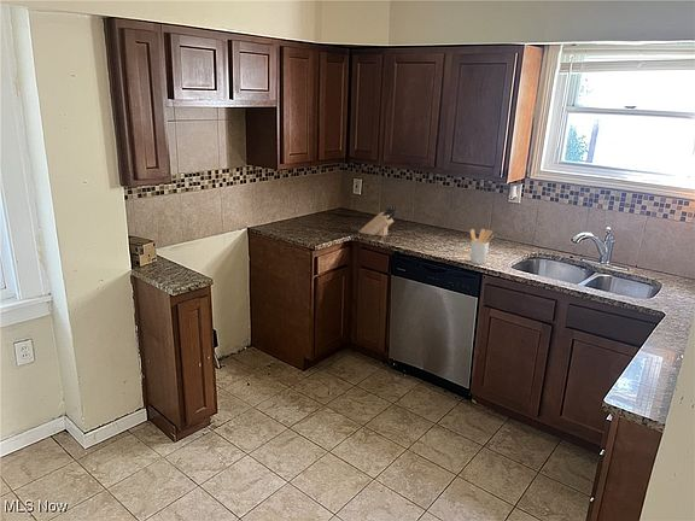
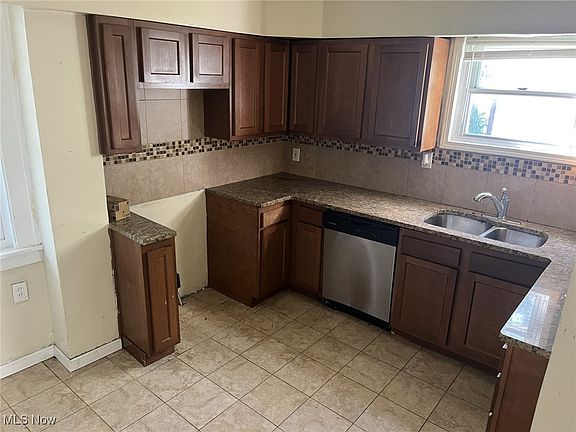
- utensil holder [469,228,495,265]
- knife block [358,205,398,238]
